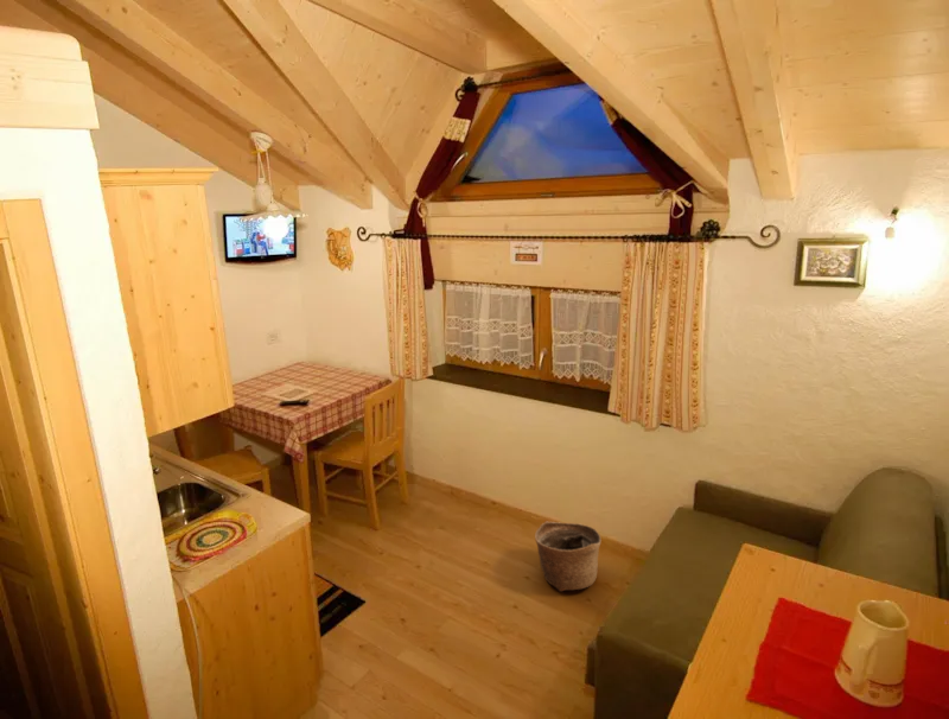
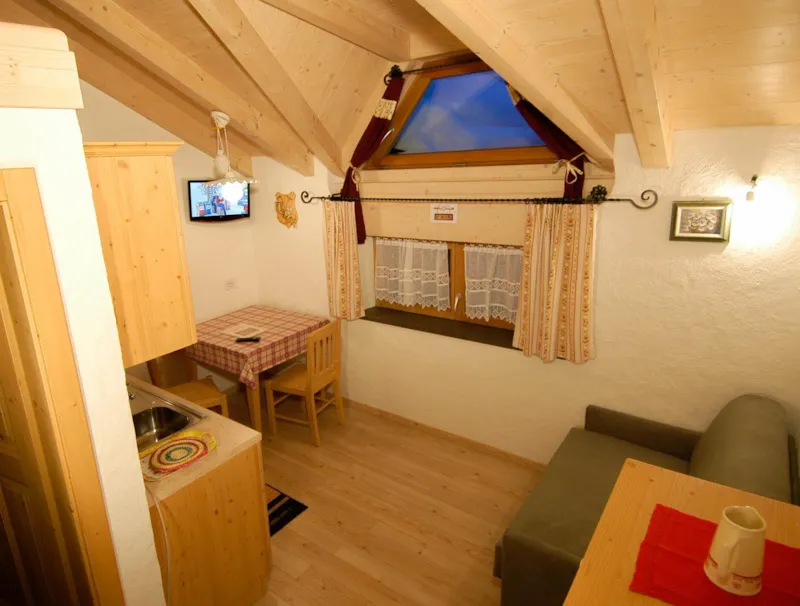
- basket [534,520,603,592]
